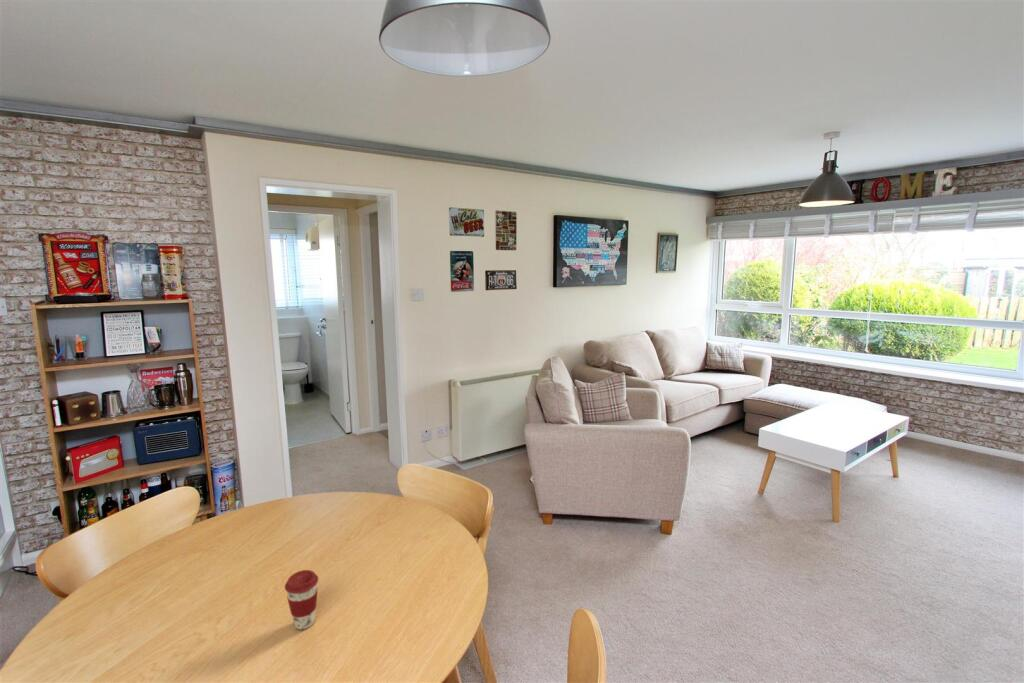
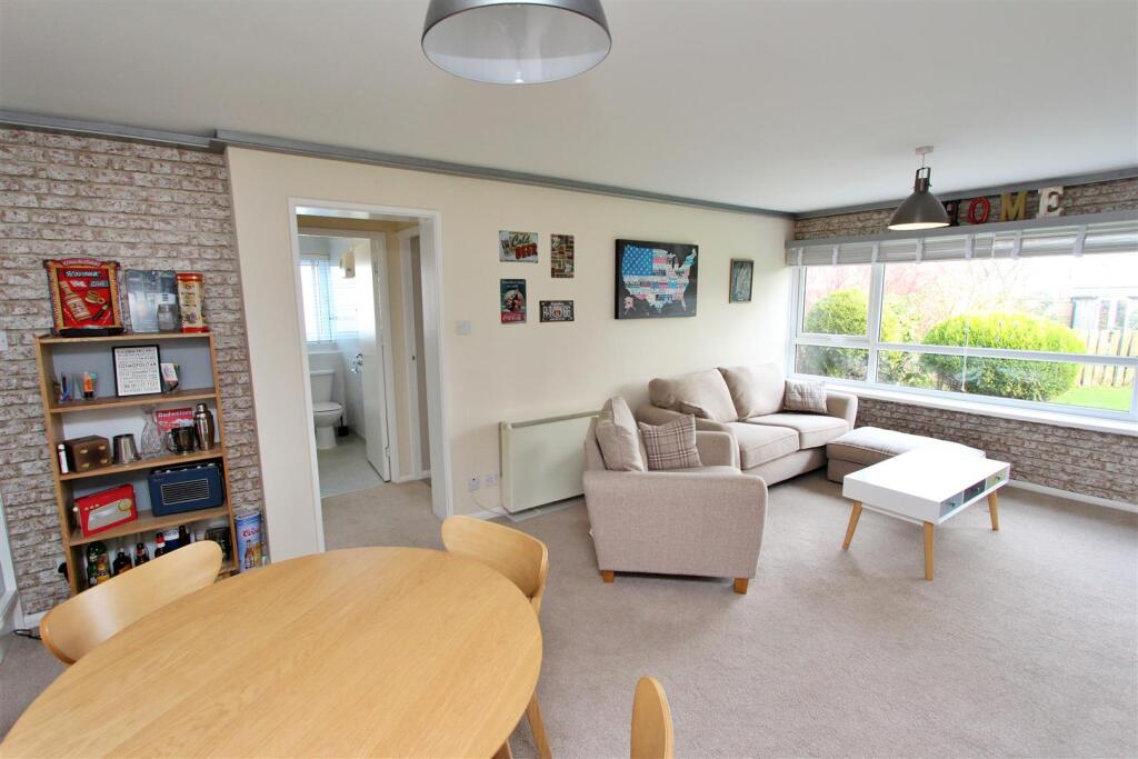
- coffee cup [284,569,319,631]
